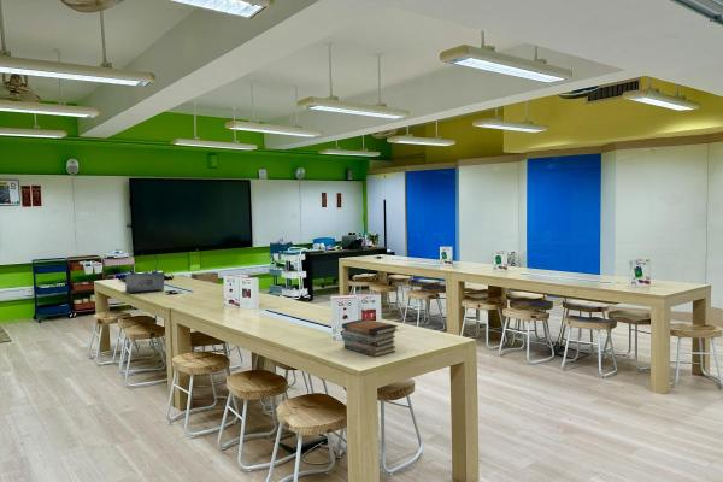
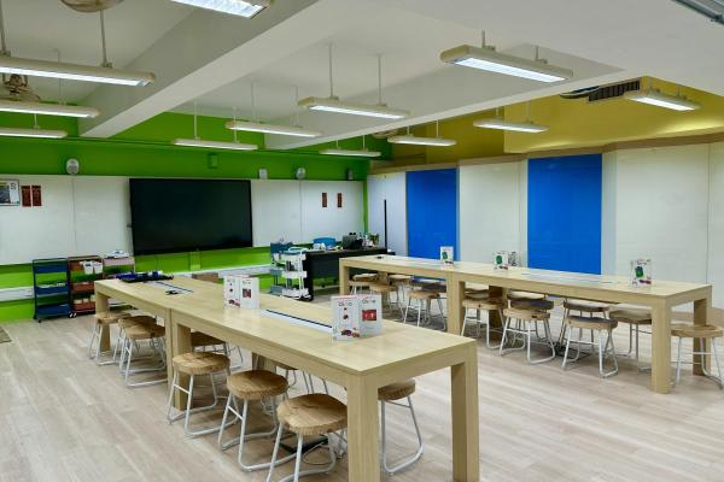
- book stack [341,318,399,358]
- laptop [122,271,165,295]
